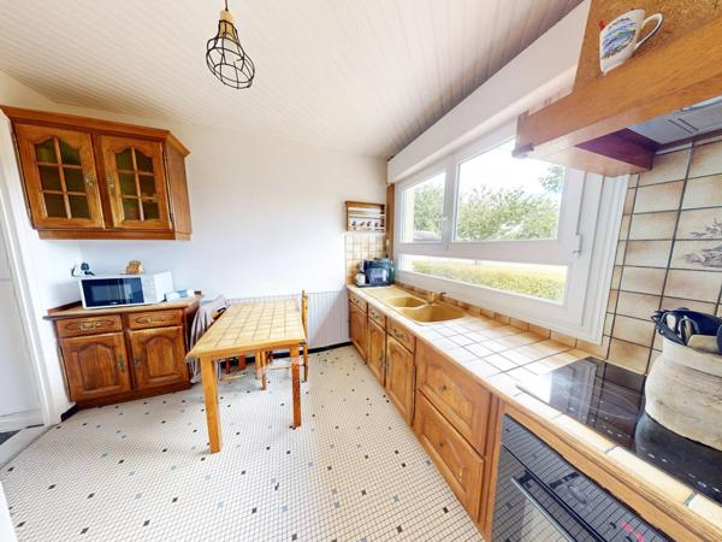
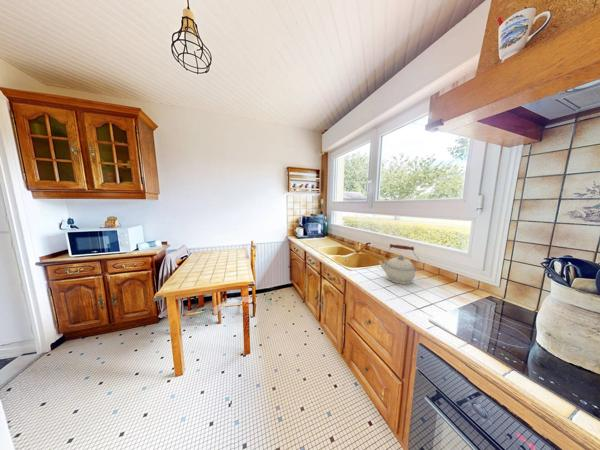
+ kettle [378,243,420,285]
